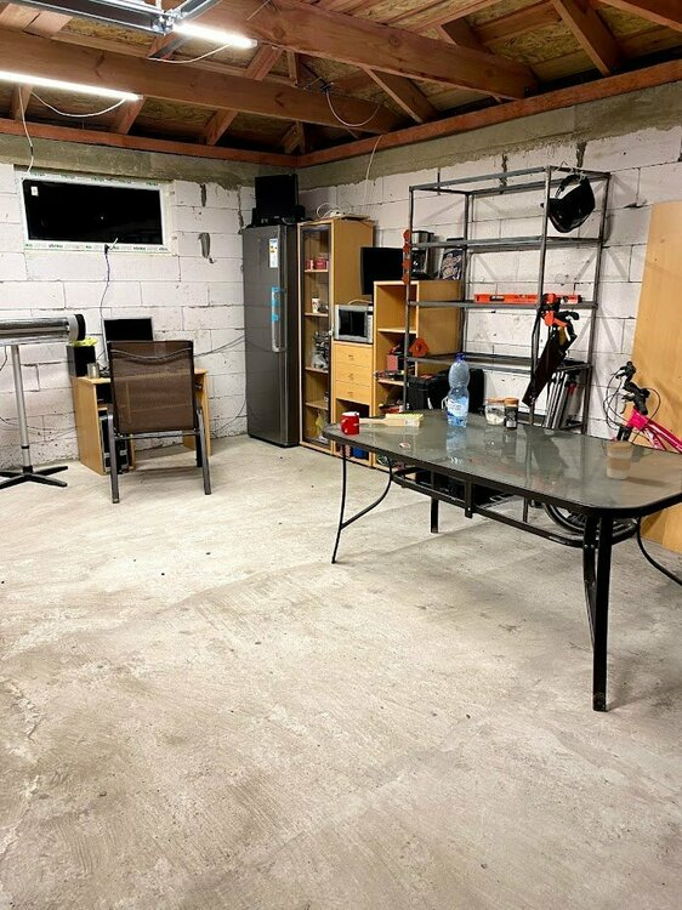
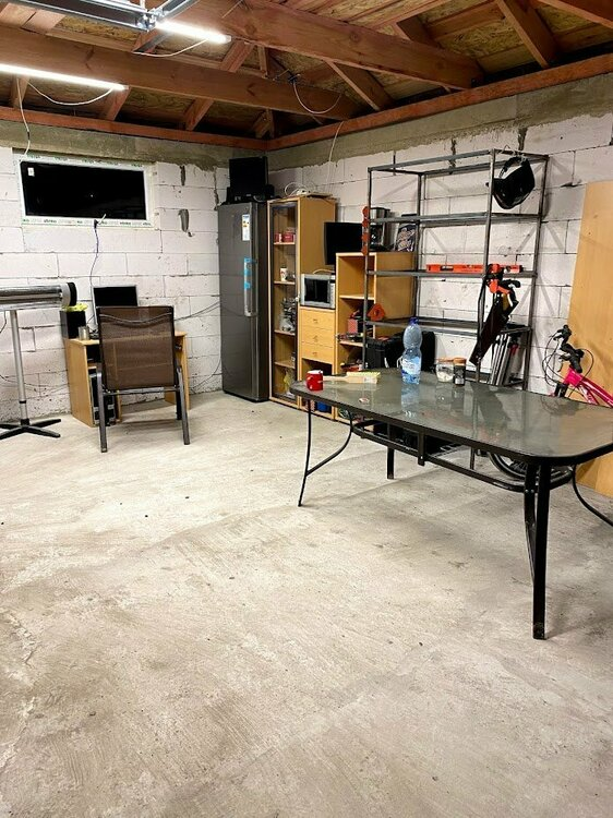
- coffee cup [606,440,635,480]
